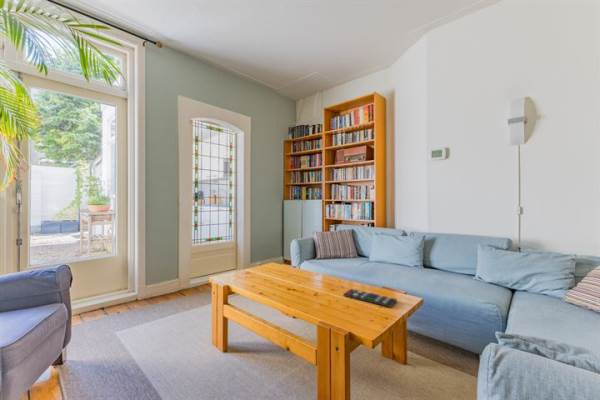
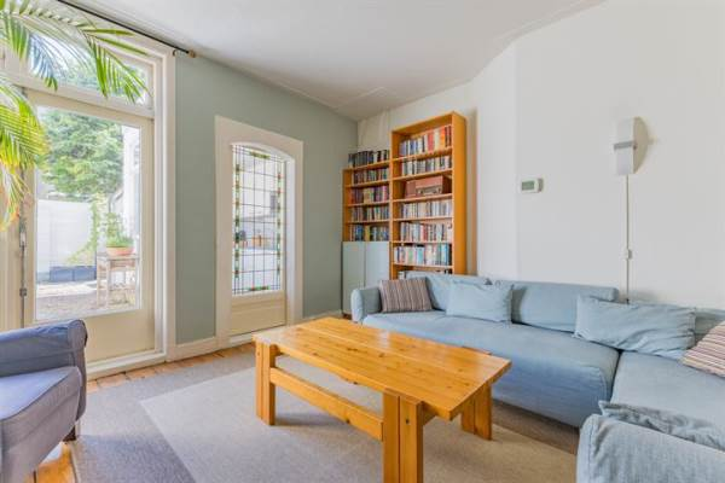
- remote control [343,288,398,309]
